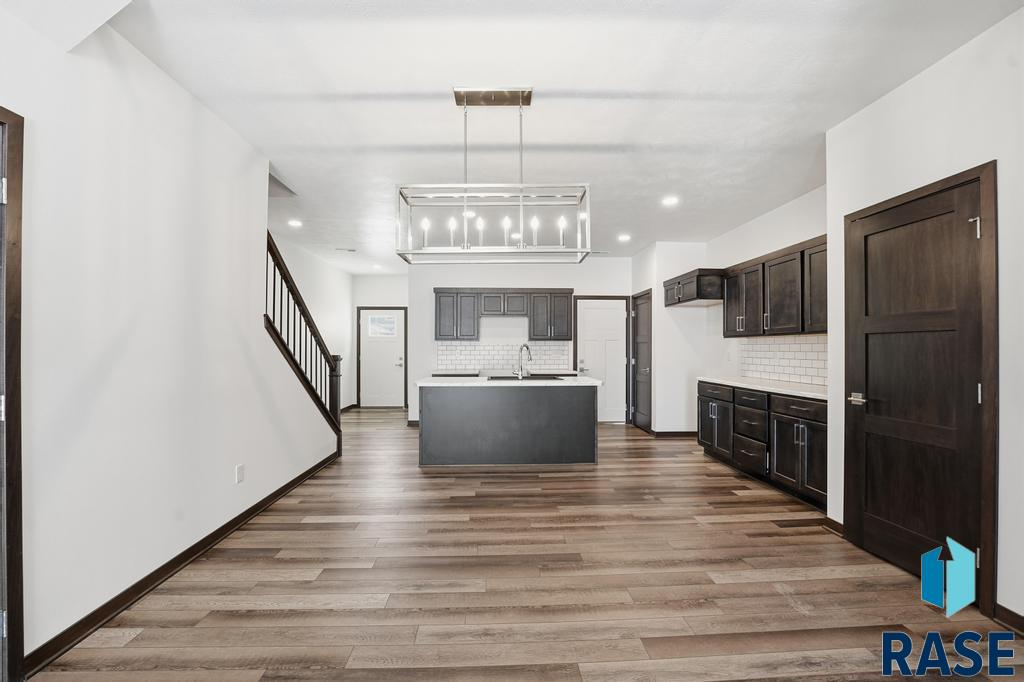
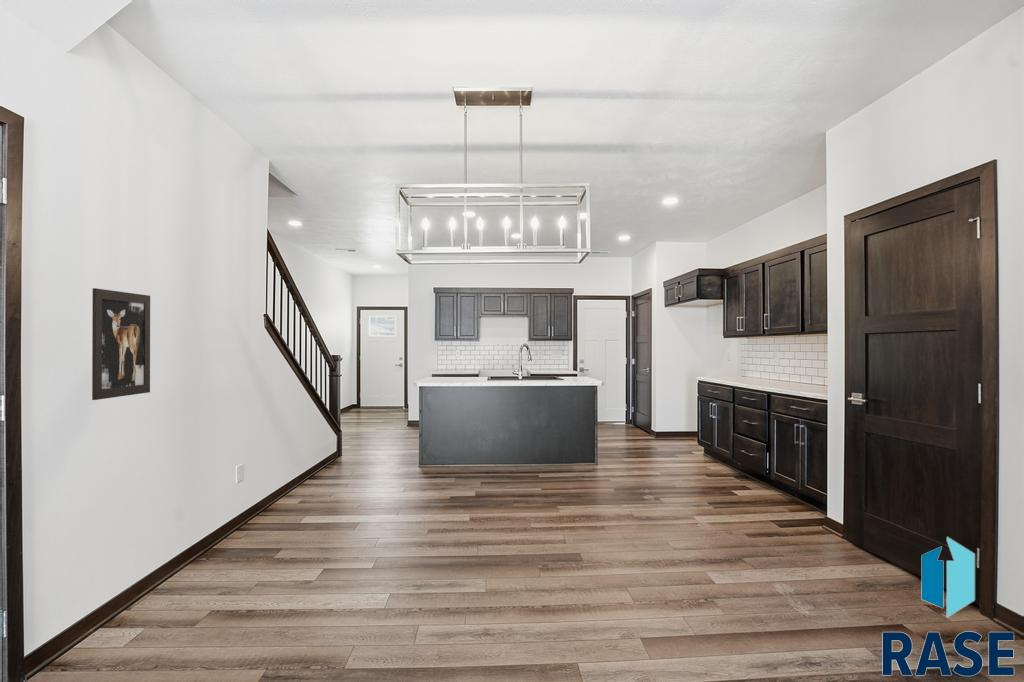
+ wall art [91,287,151,401]
